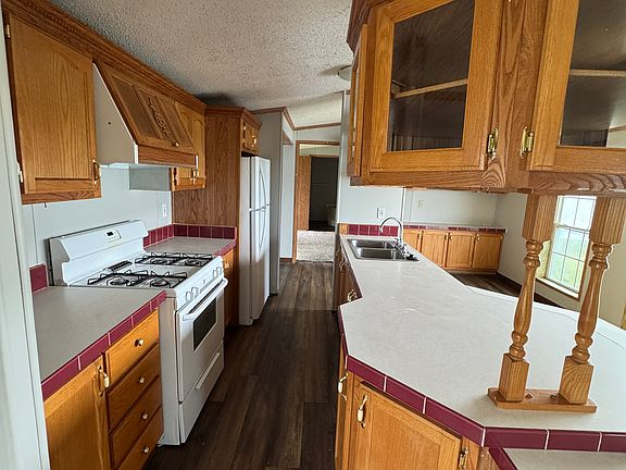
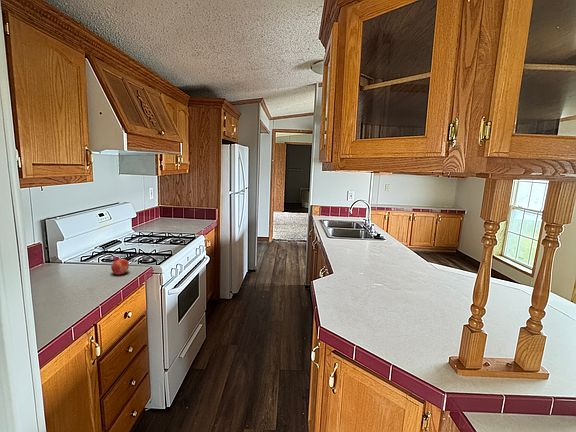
+ fruit [110,256,130,275]
